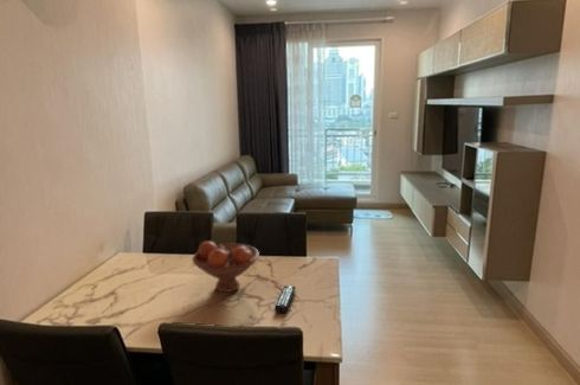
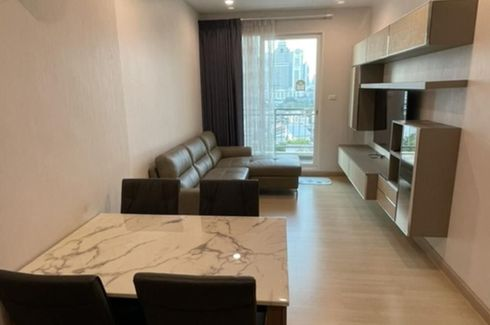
- remote control [273,284,297,315]
- fruit bowl [191,240,260,294]
